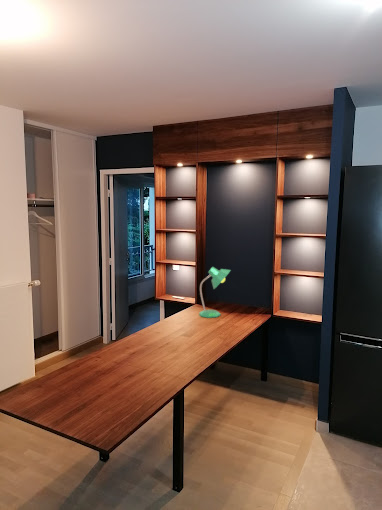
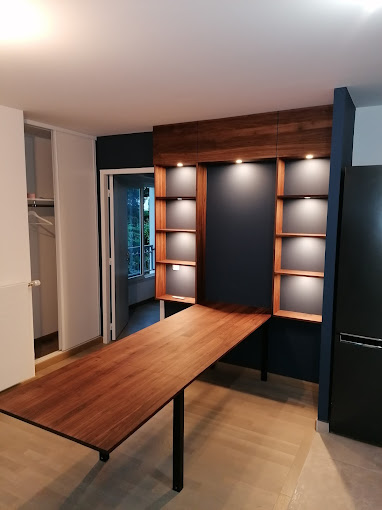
- desk lamp [198,266,232,319]
